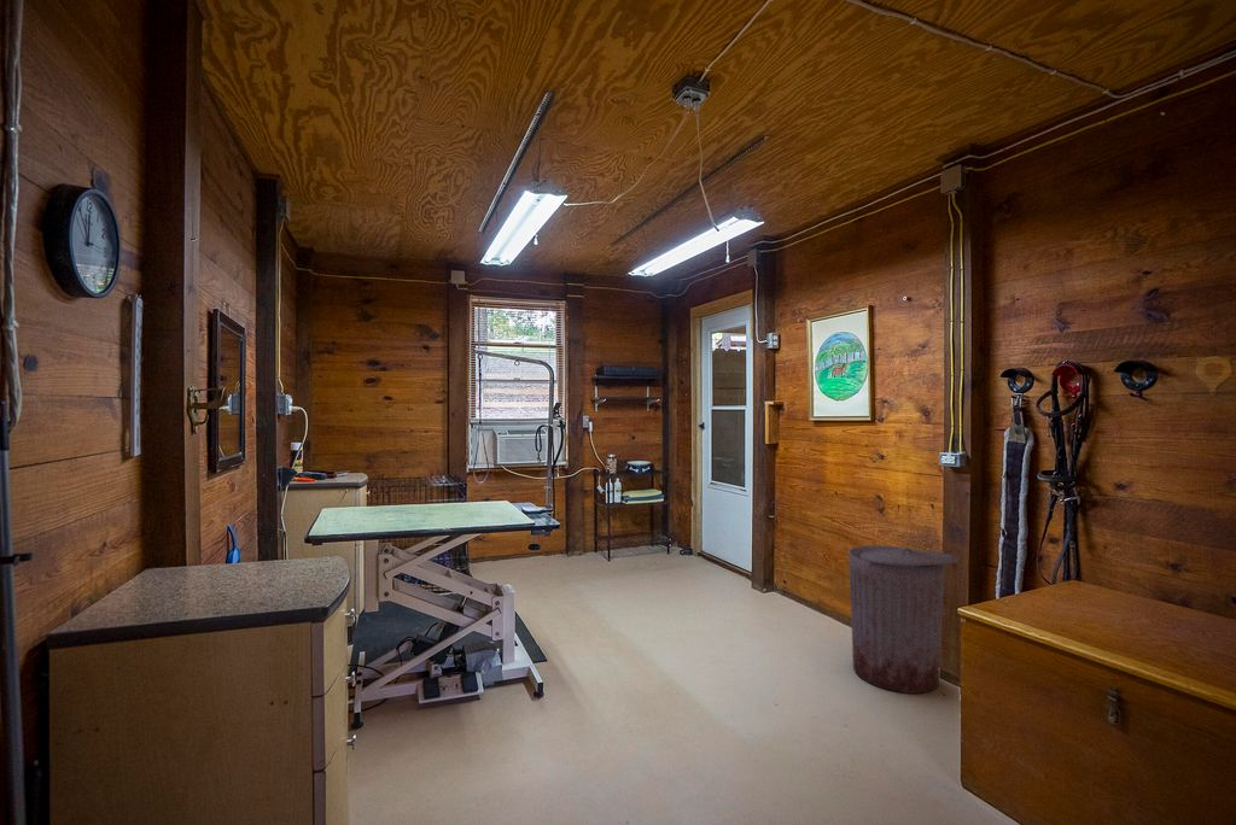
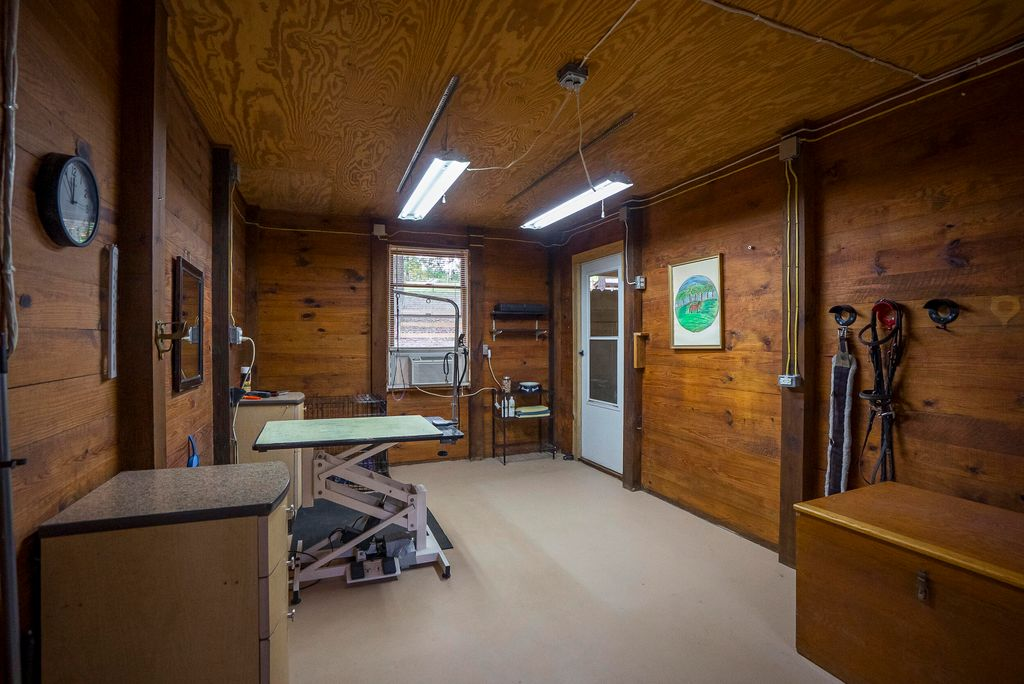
- trash can [847,544,961,695]
